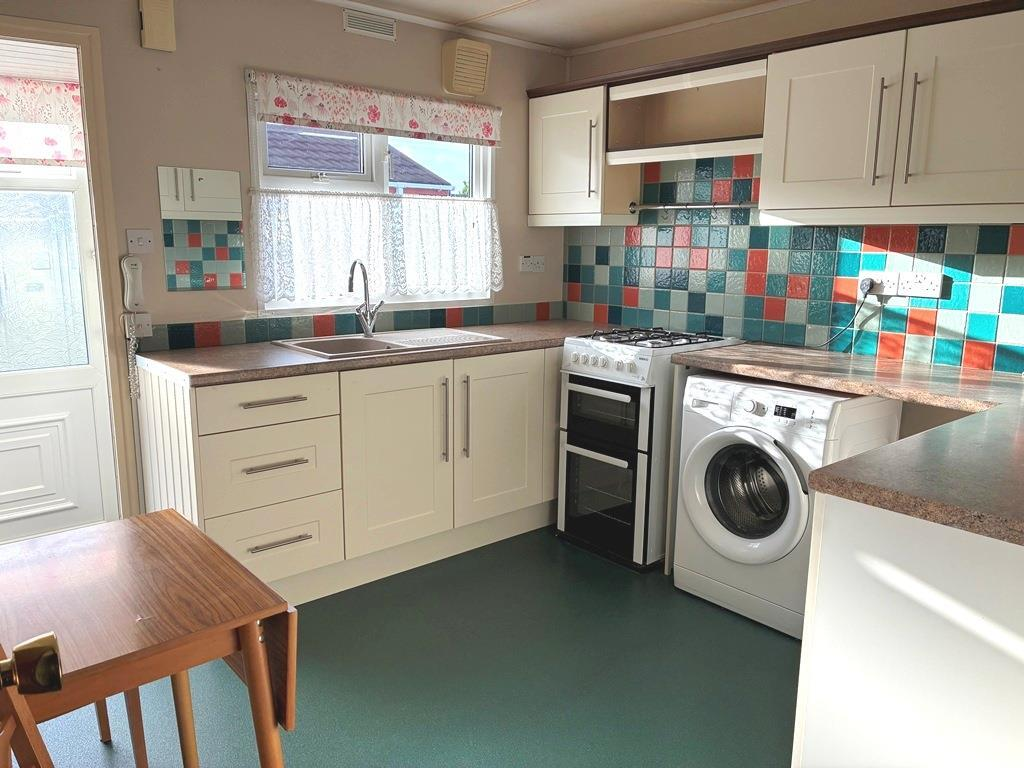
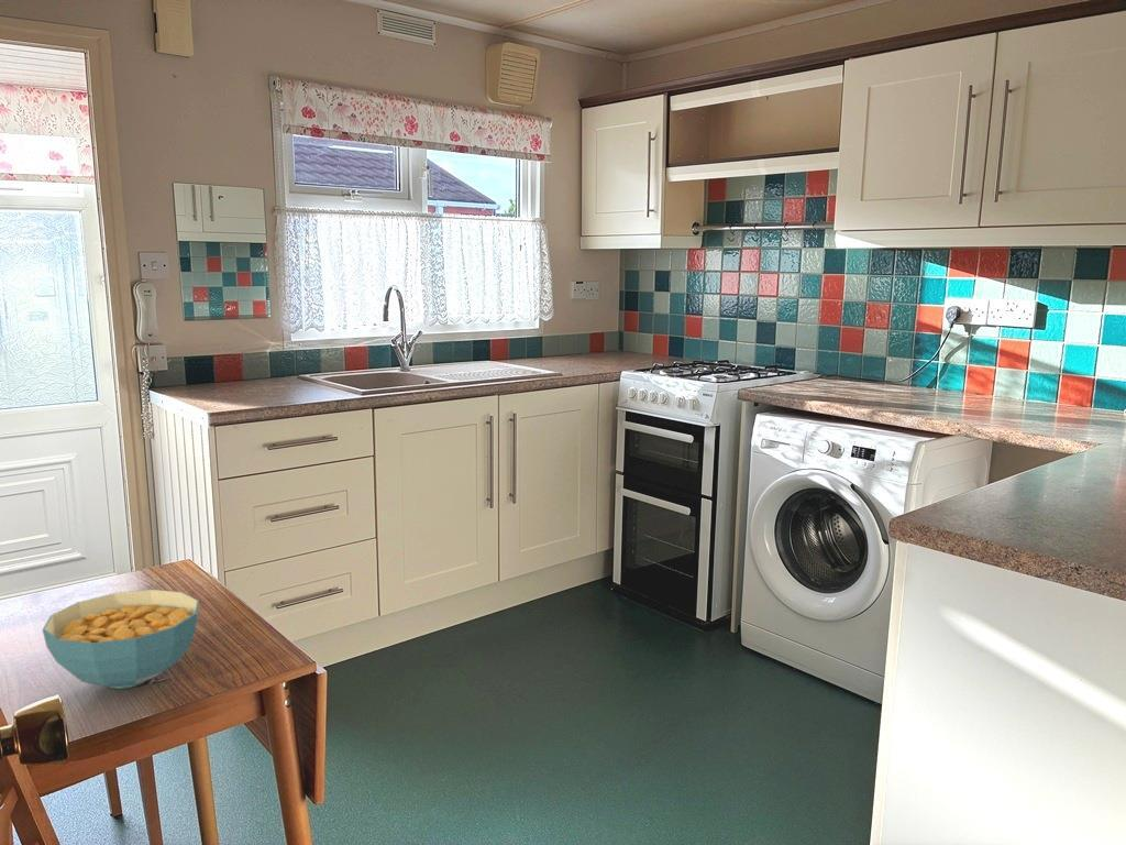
+ cereal bowl [41,589,200,690]
